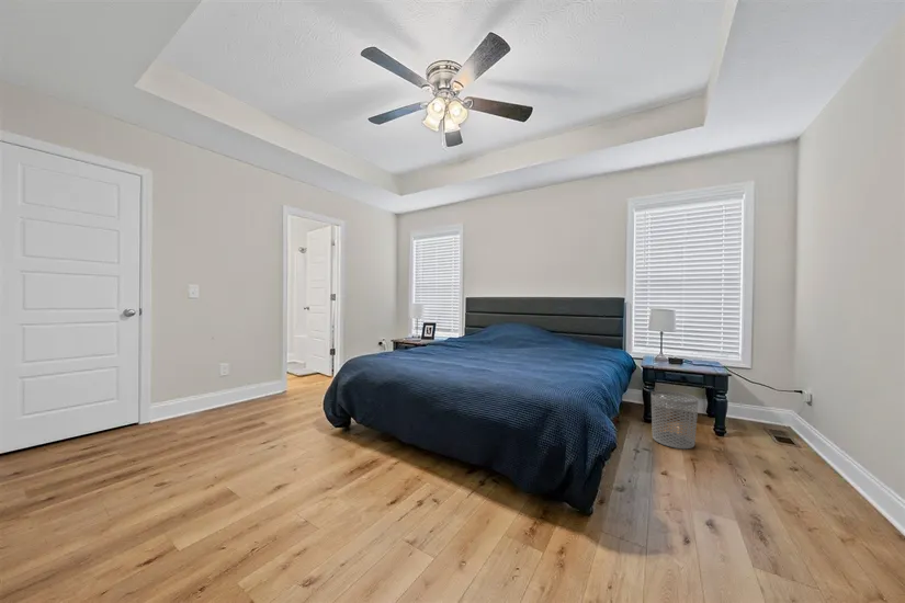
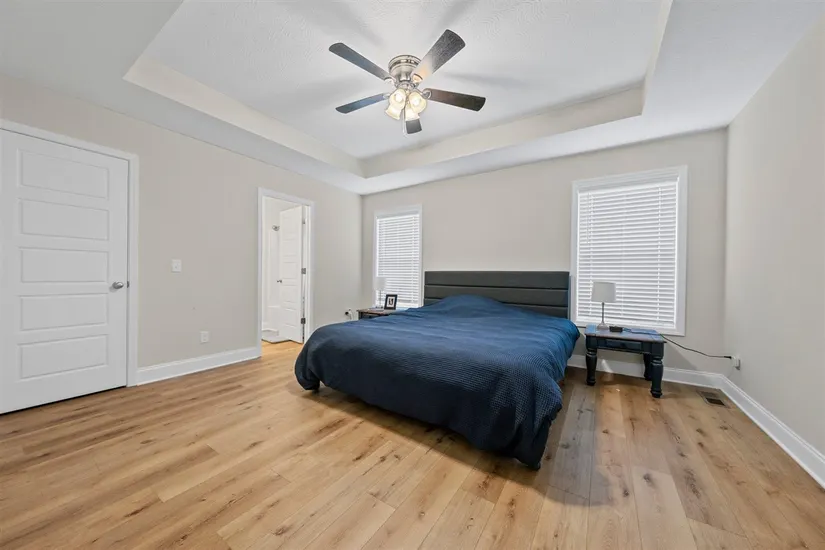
- waste bin [651,389,699,450]
